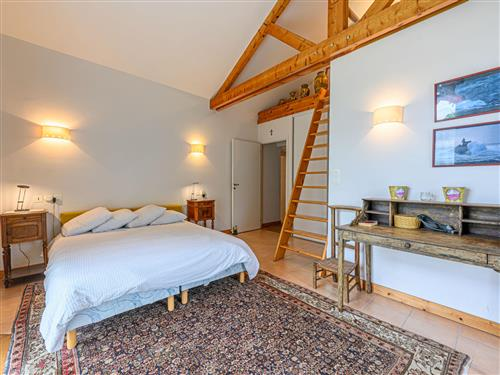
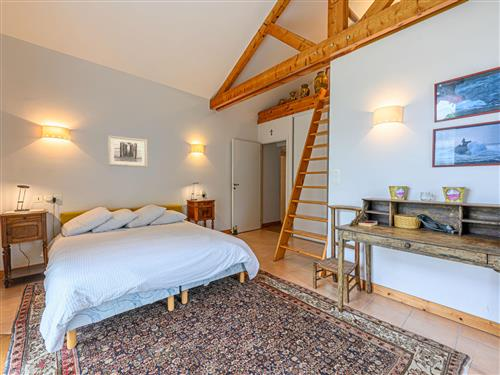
+ wall art [107,134,148,168]
